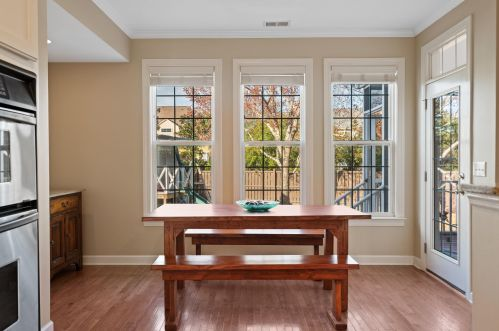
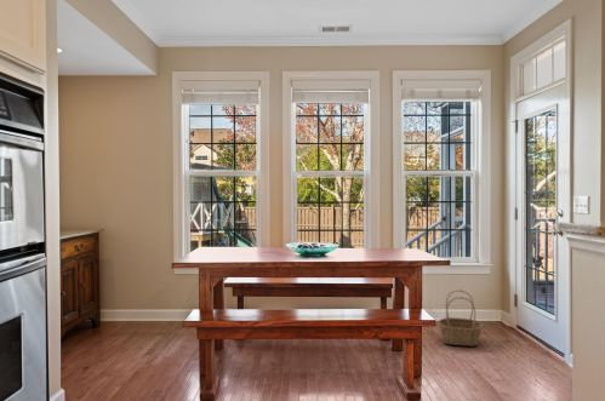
+ basket [436,290,485,346]
